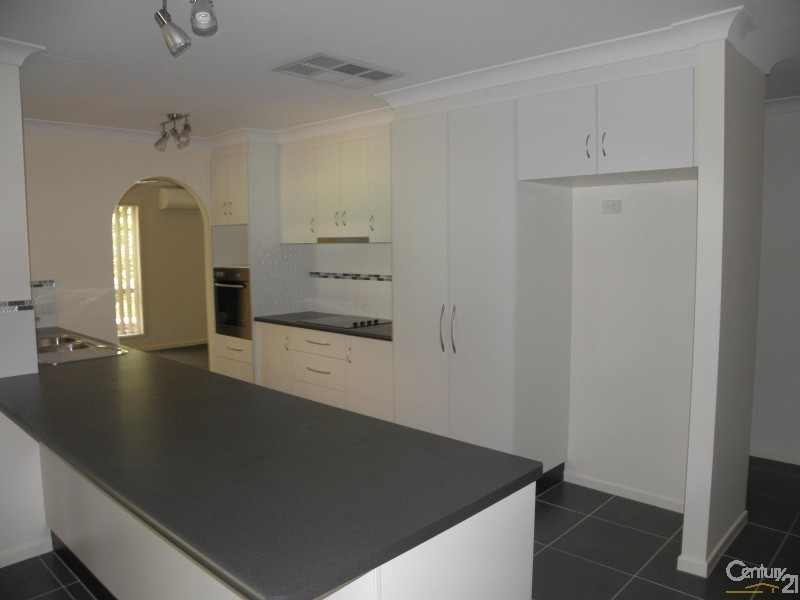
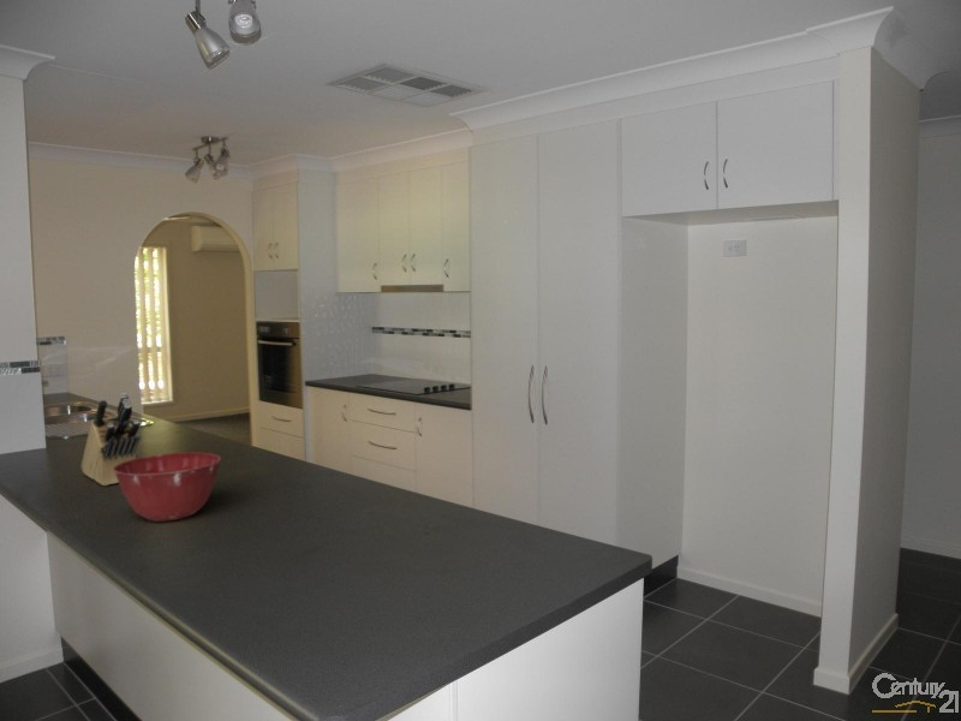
+ mixing bowl [113,452,222,523]
+ knife block [80,392,142,487]
